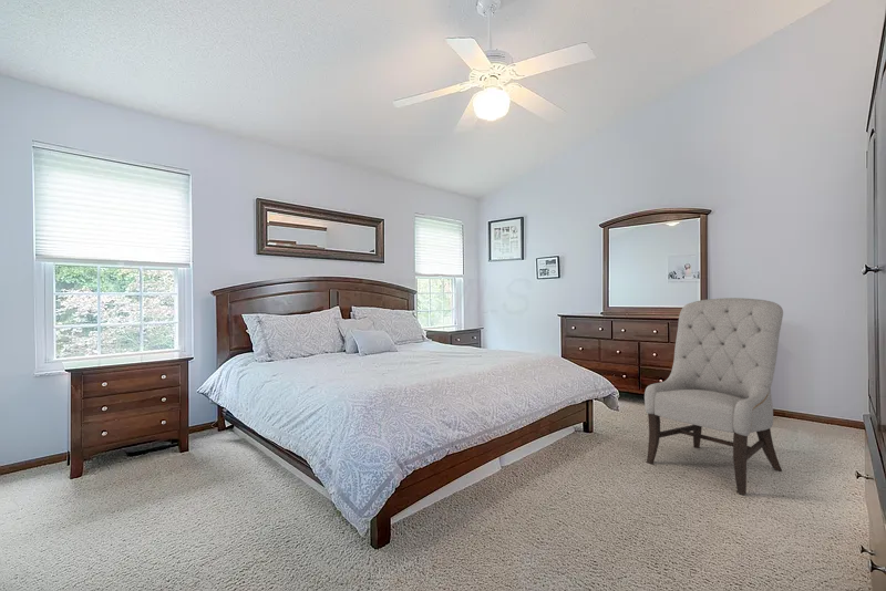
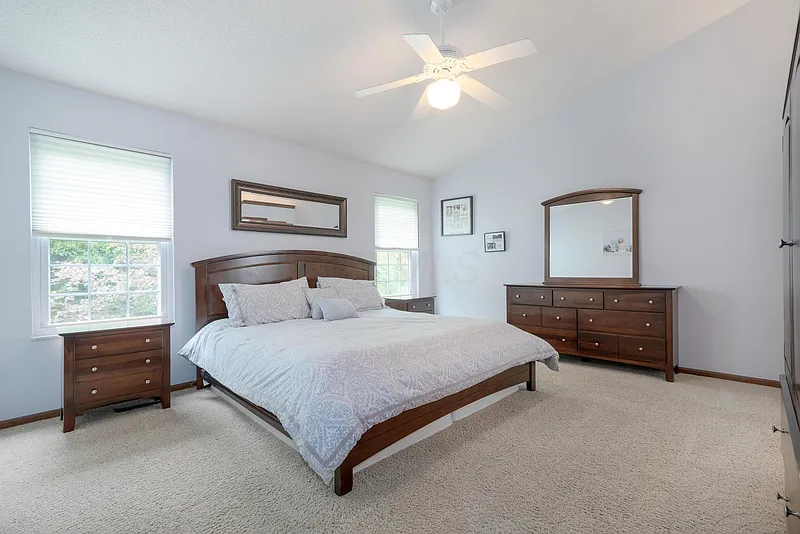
- chair [643,297,784,496]
